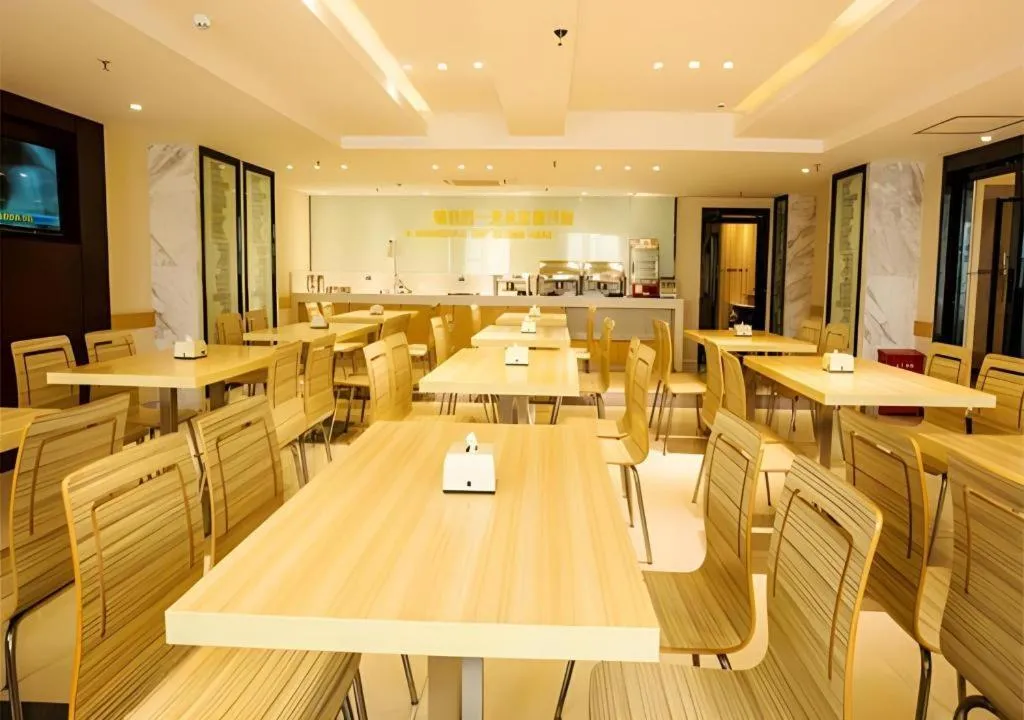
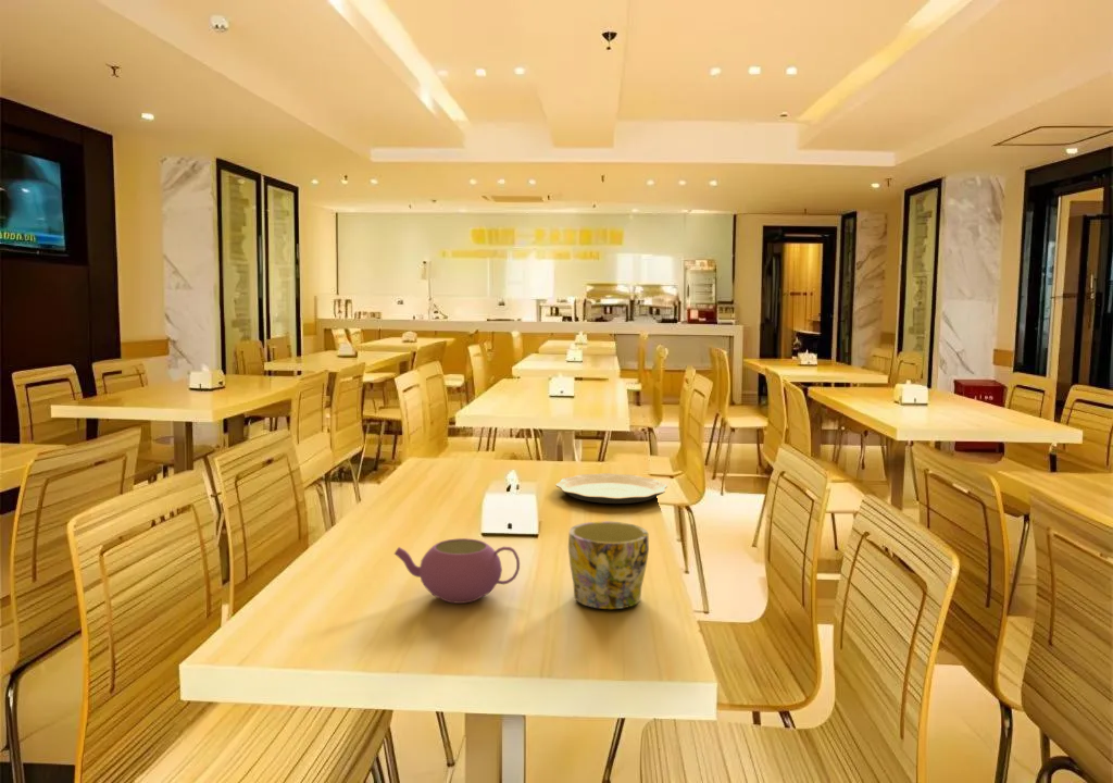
+ teapot [393,537,521,605]
+ mug [567,521,650,610]
+ plate [554,472,668,505]
